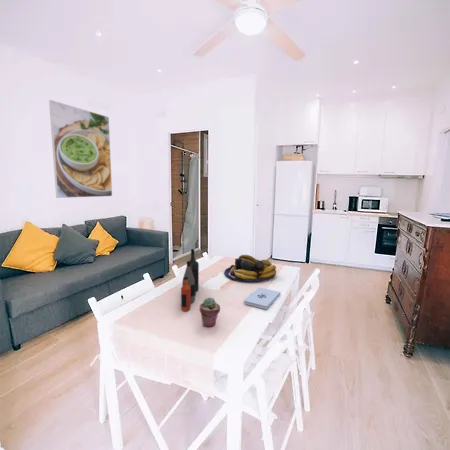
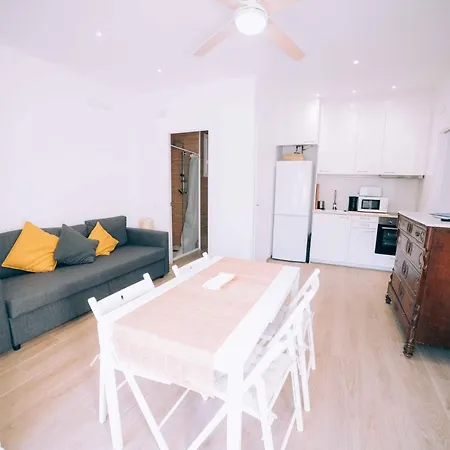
- fruit bowl [223,254,277,283]
- notepad [243,287,281,310]
- potted succulent [199,296,221,328]
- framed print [48,99,113,199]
- bottle collection [180,248,200,312]
